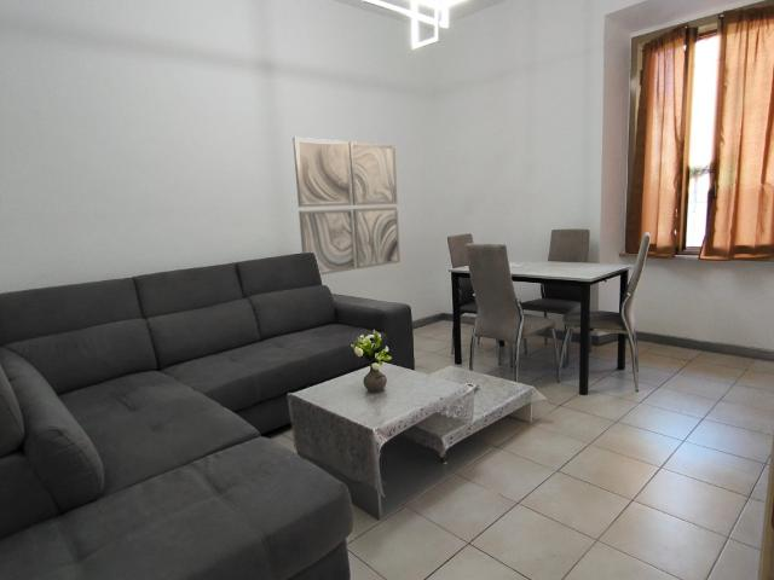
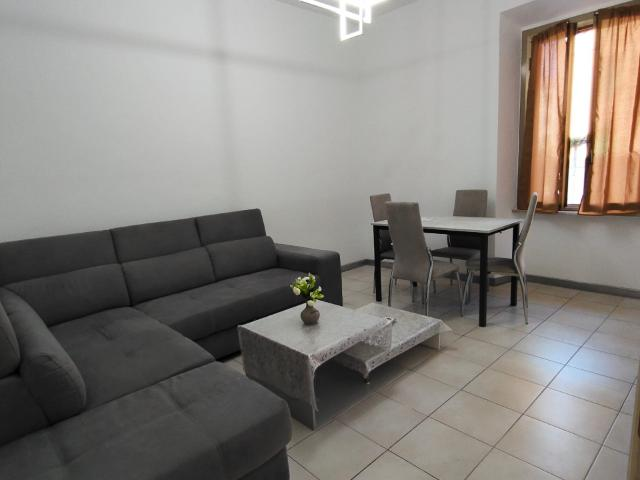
- wall art [291,137,402,276]
